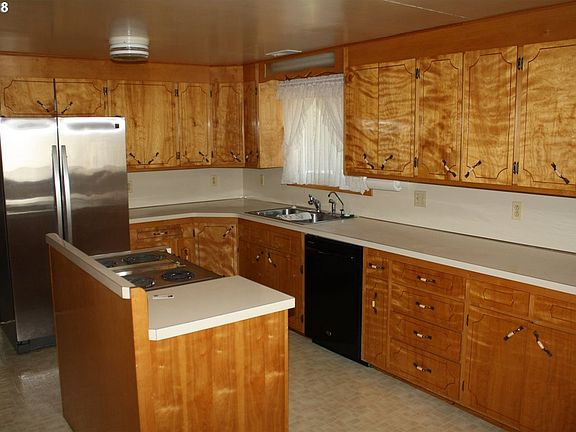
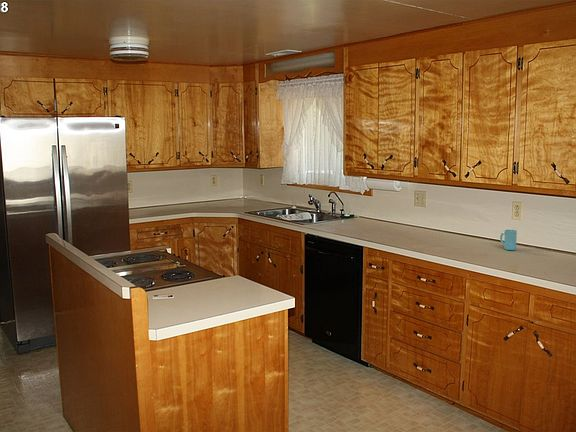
+ mug [499,229,518,251]
